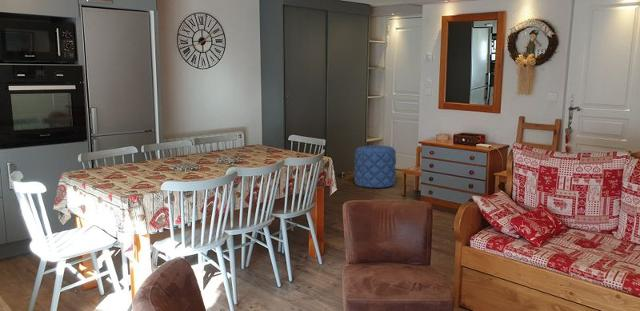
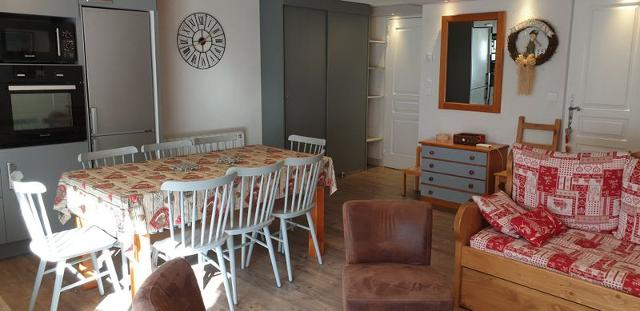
- pouf [353,144,397,189]
